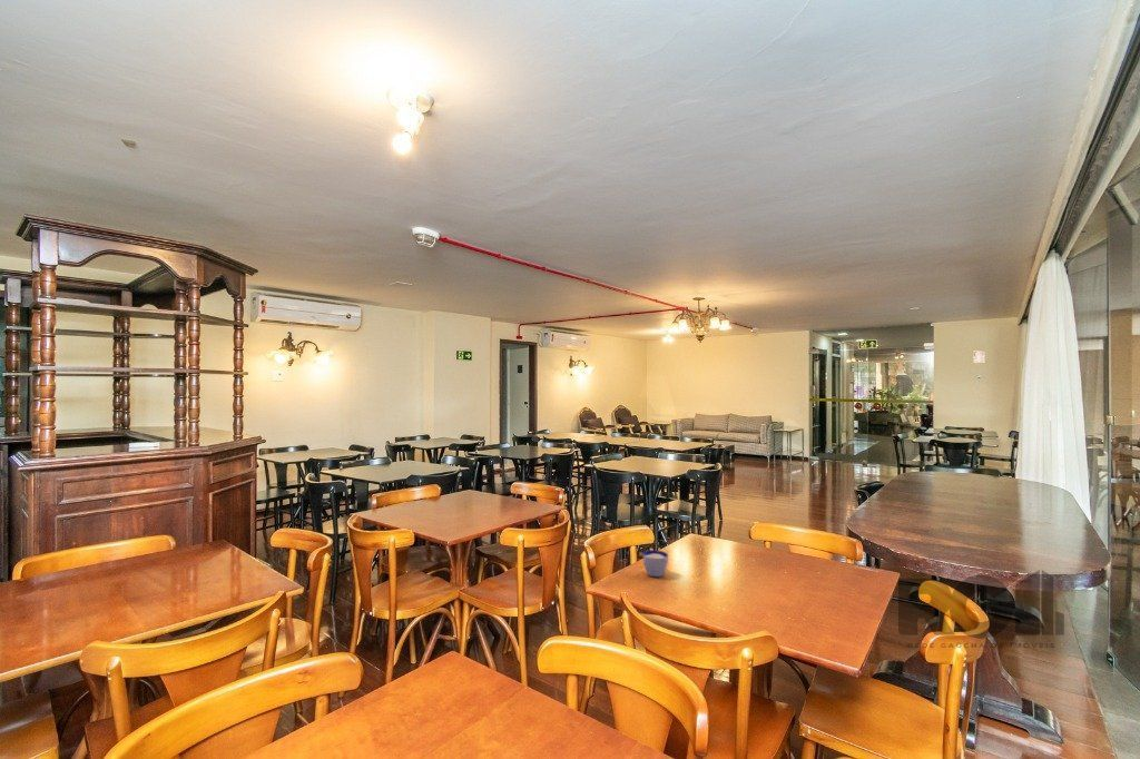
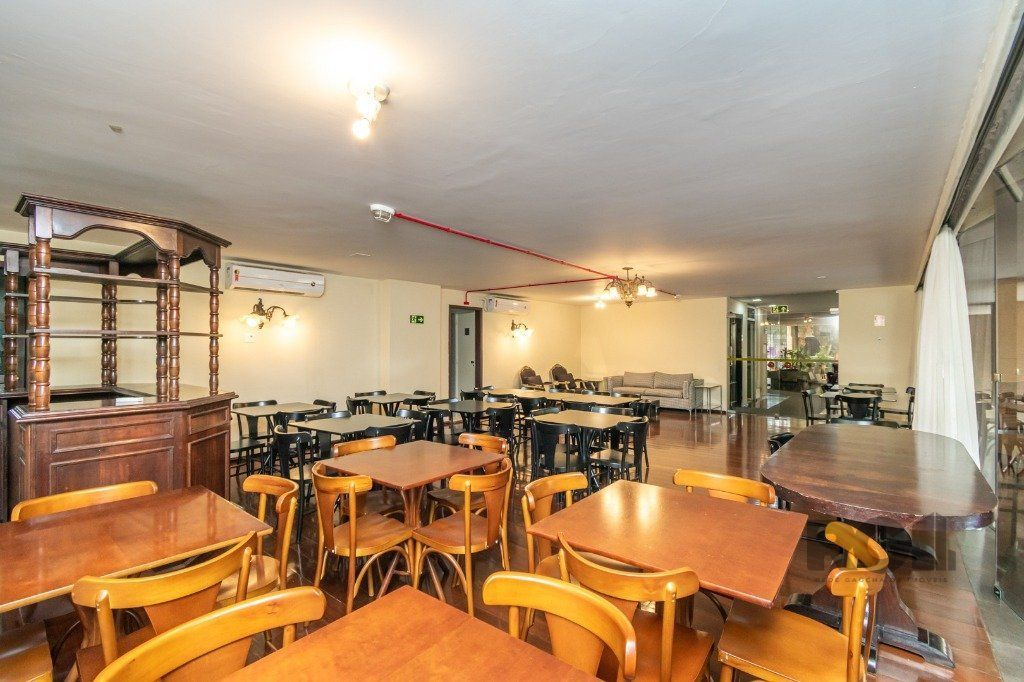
- cup [642,549,669,578]
